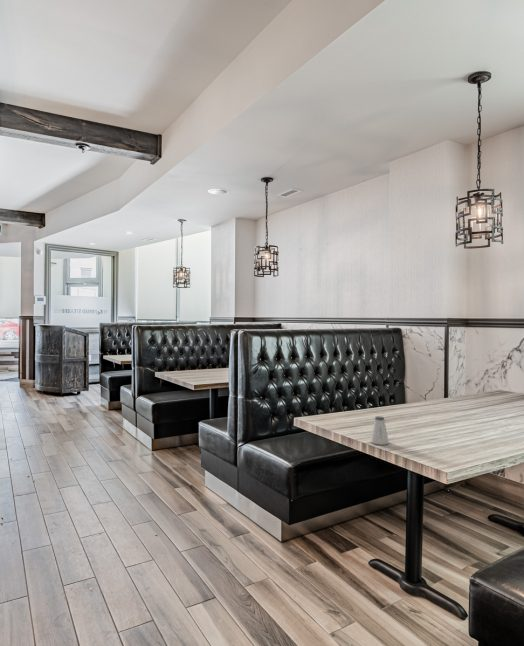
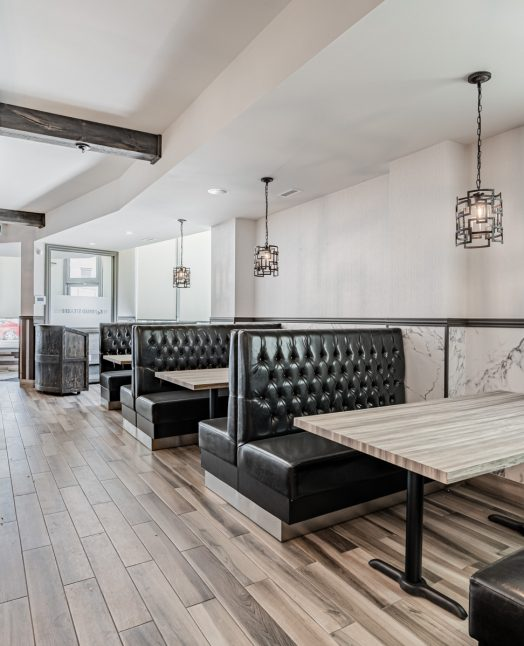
- saltshaker [369,415,390,446]
